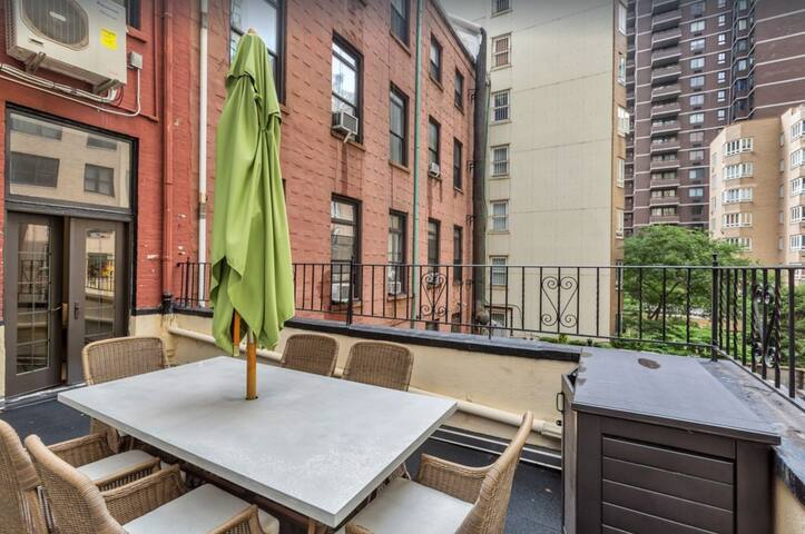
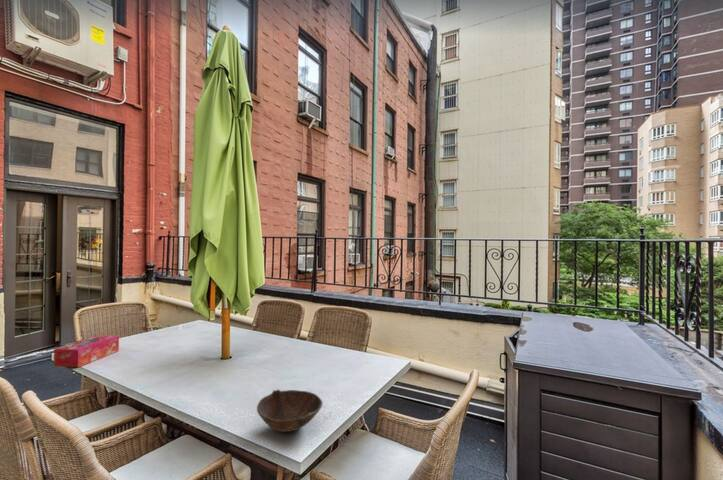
+ tissue box [53,334,120,368]
+ bowl [256,388,324,433]
